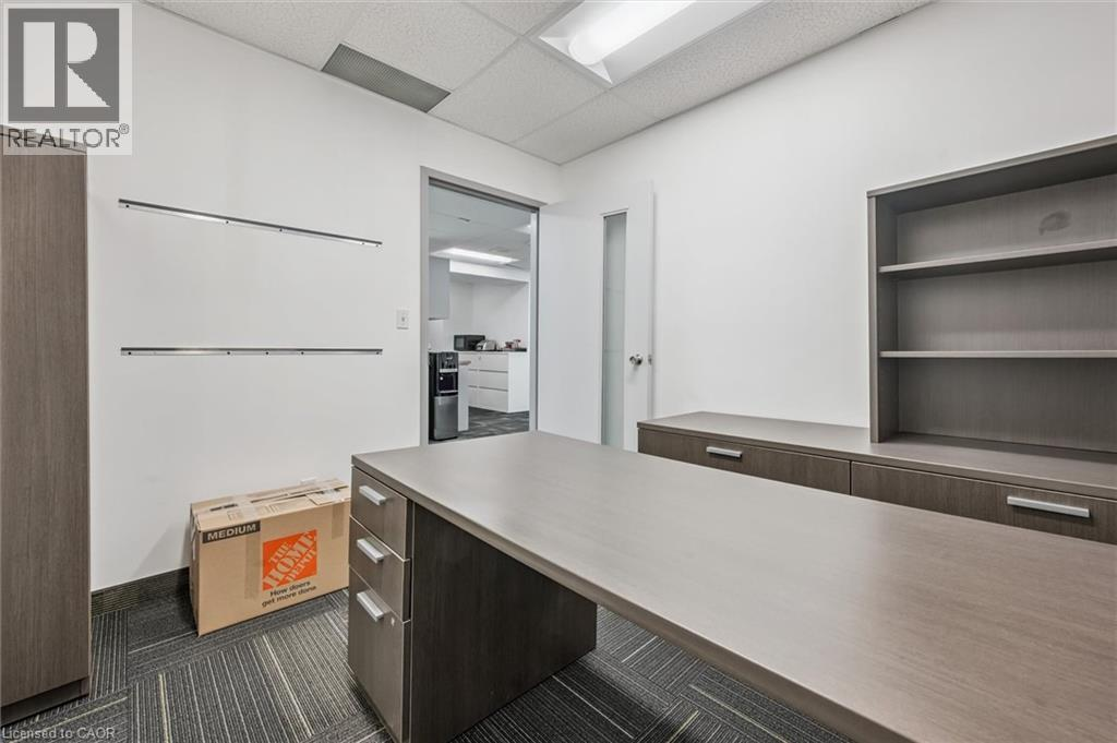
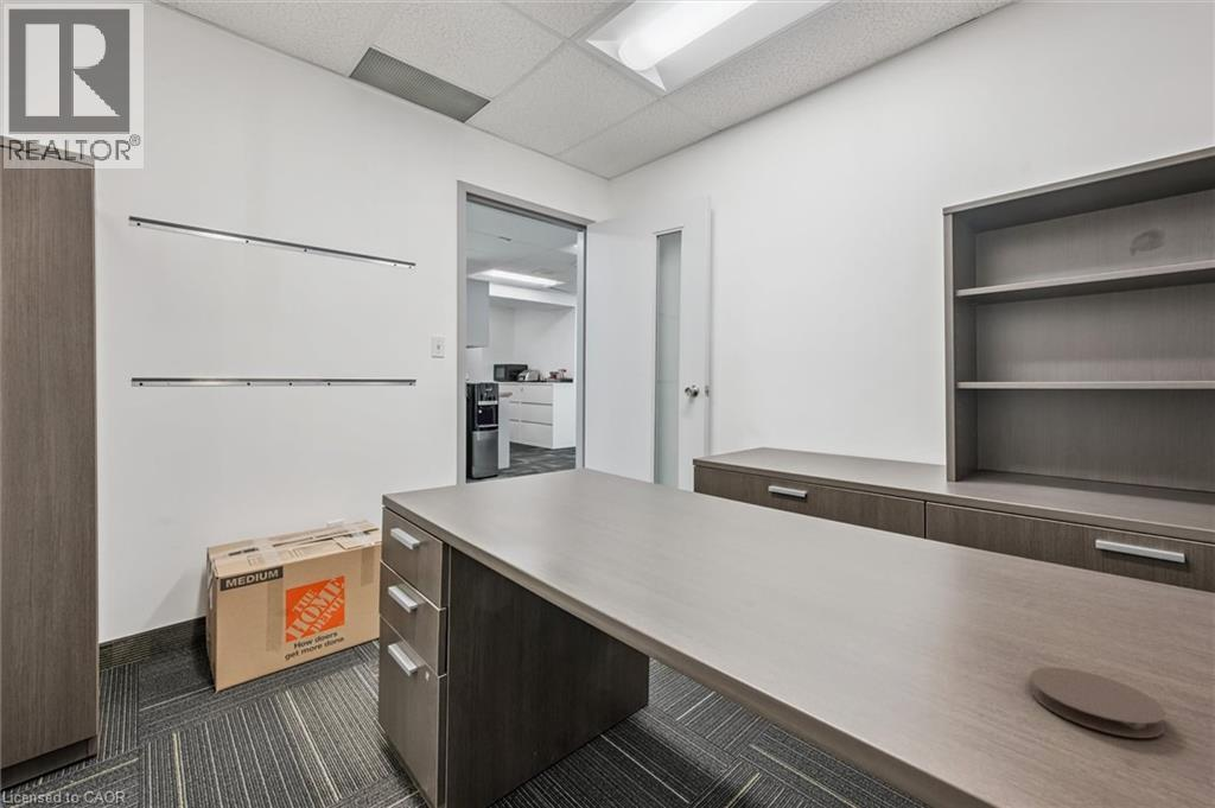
+ coaster [1029,666,1166,739]
